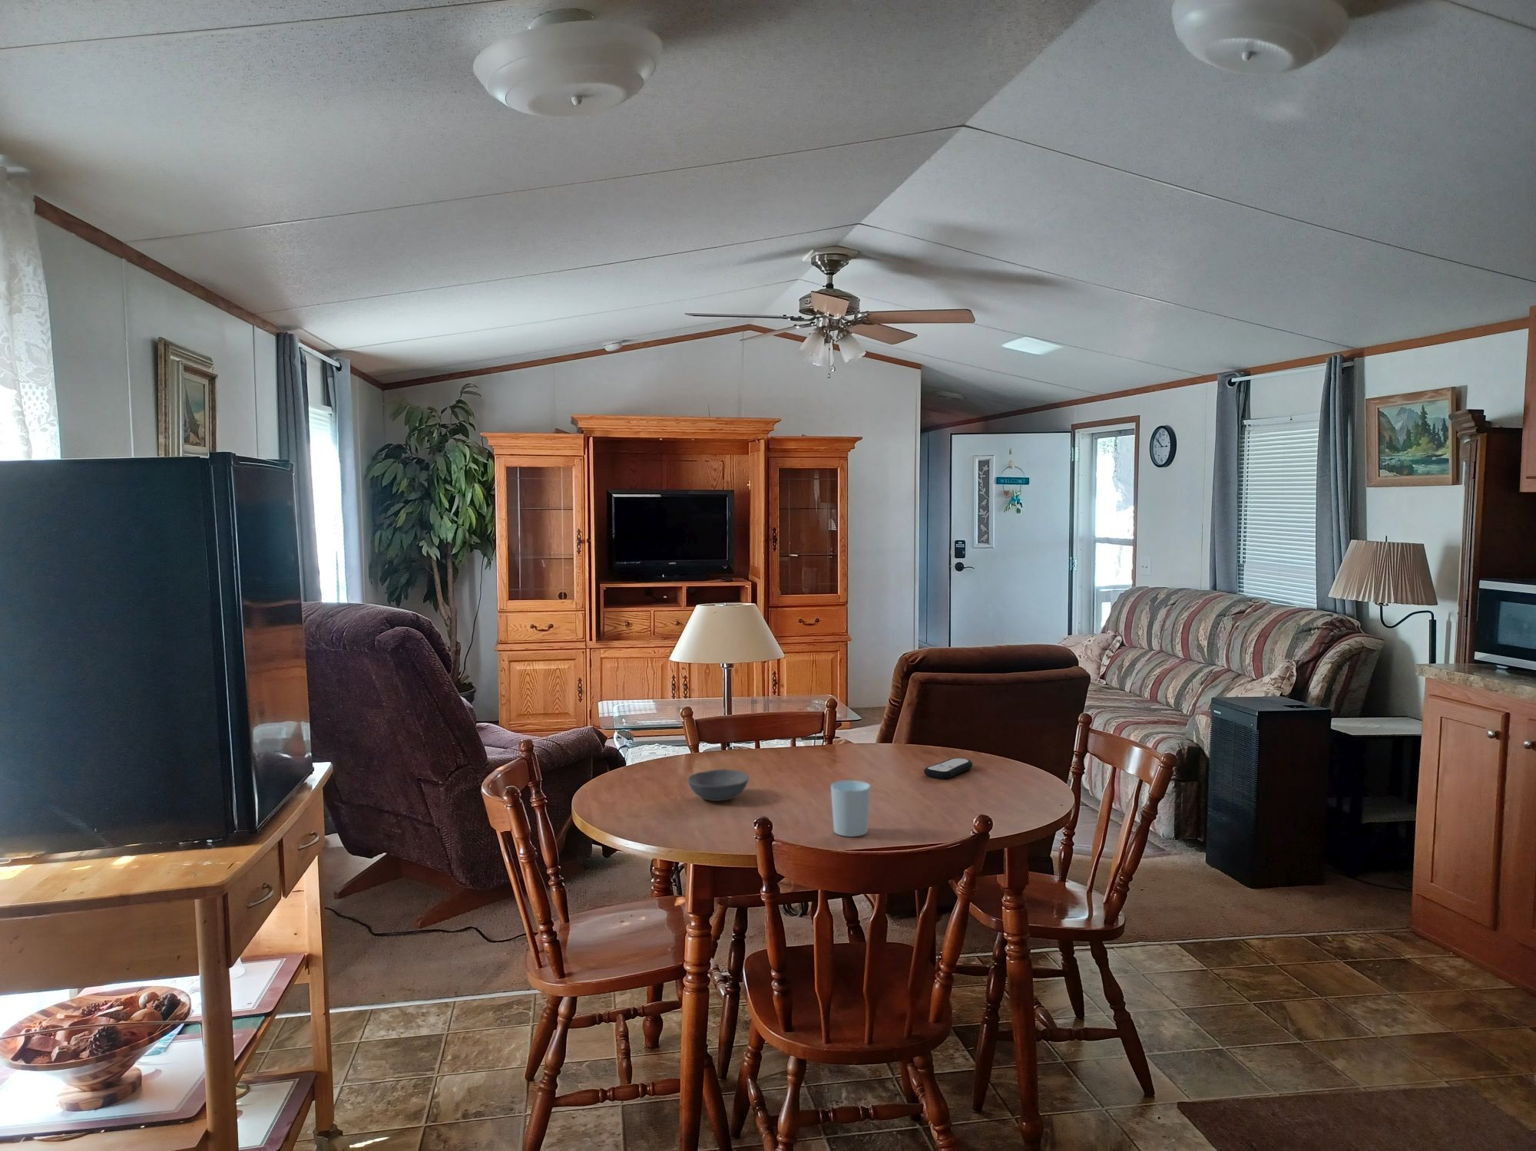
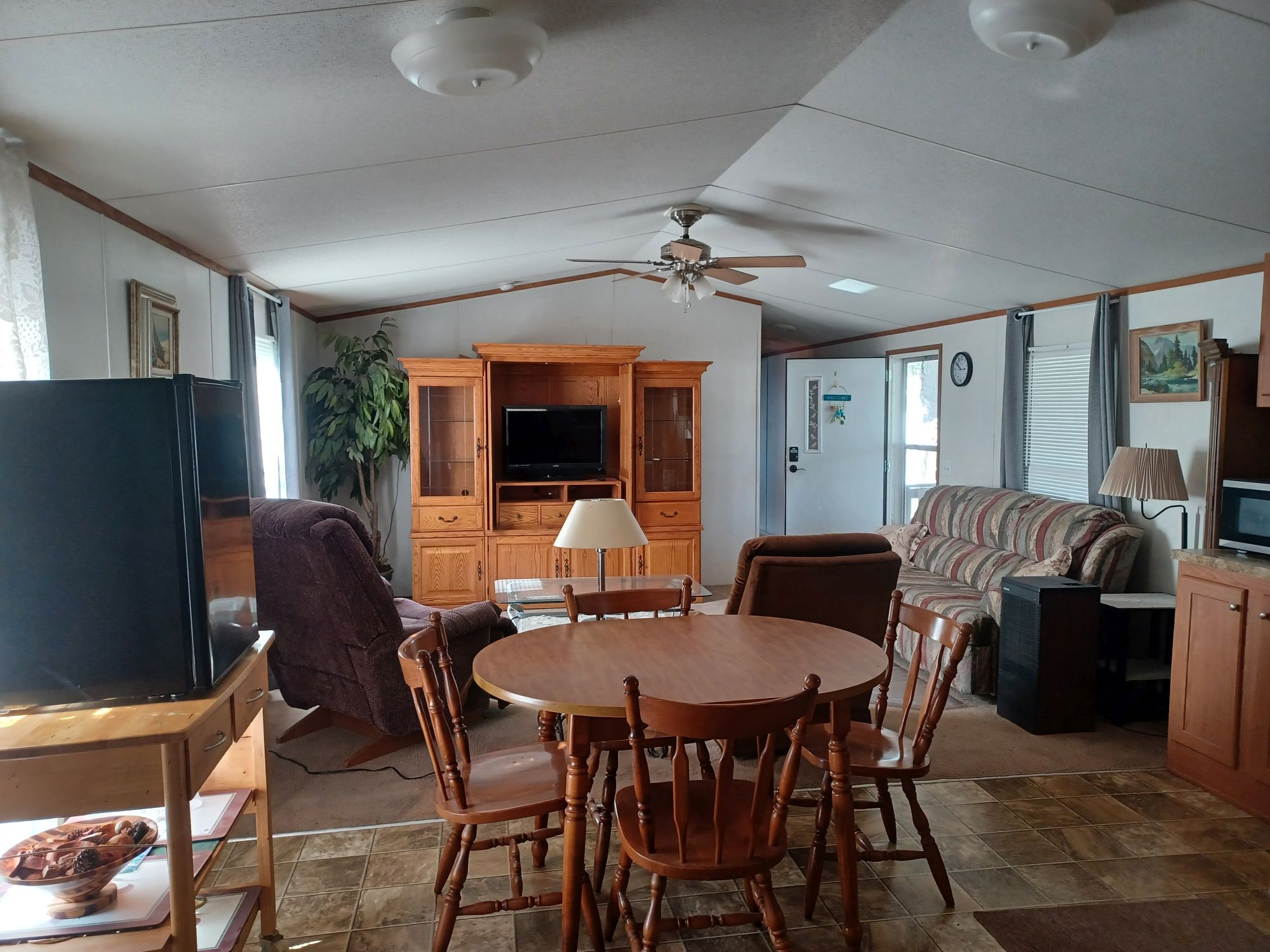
- remote control [923,757,974,780]
- bowl [687,768,750,802]
- cup [830,780,871,837]
